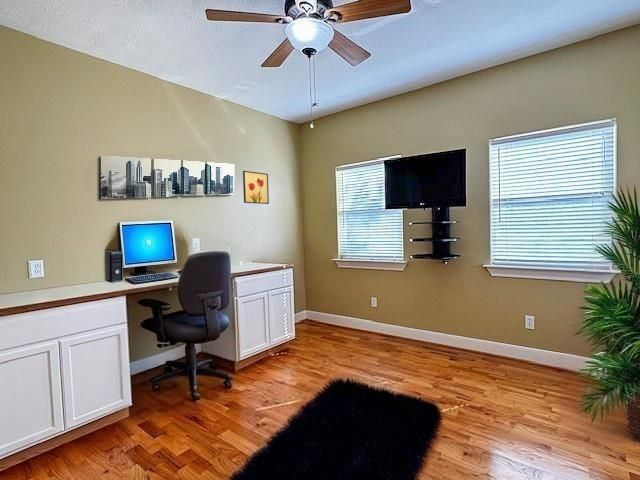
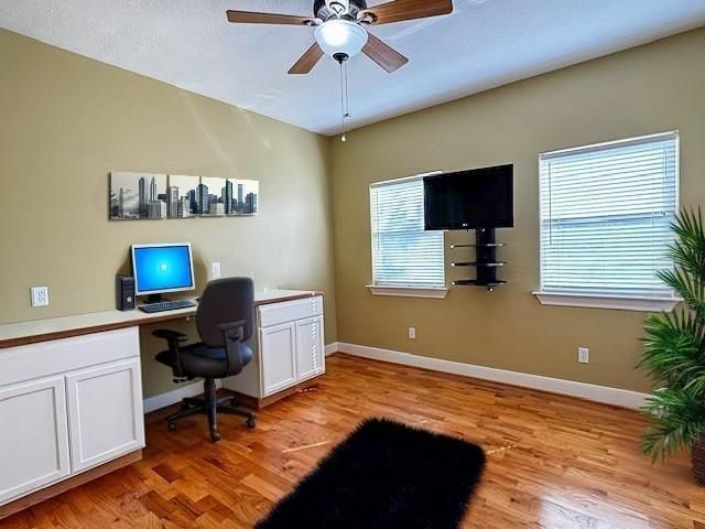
- wall art [242,170,270,205]
